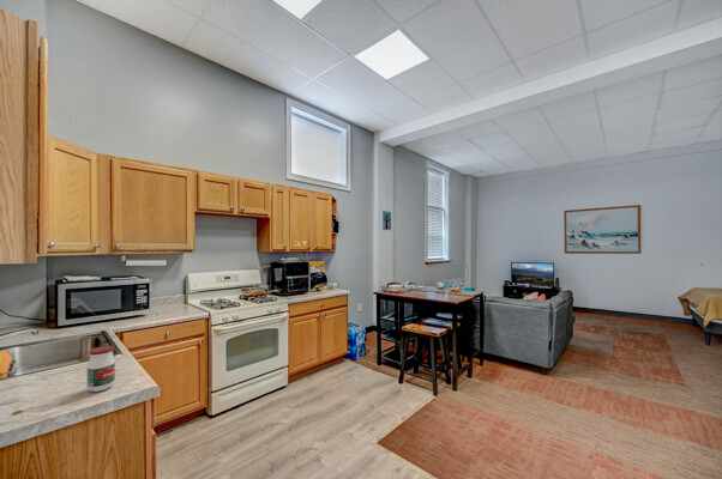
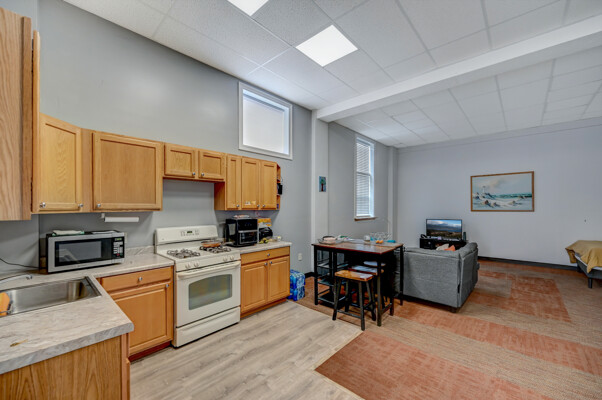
- jar [86,345,116,393]
